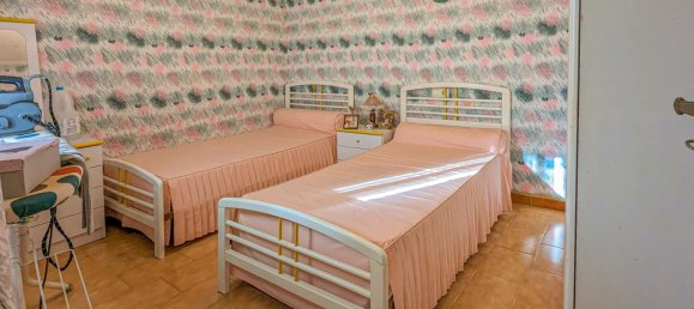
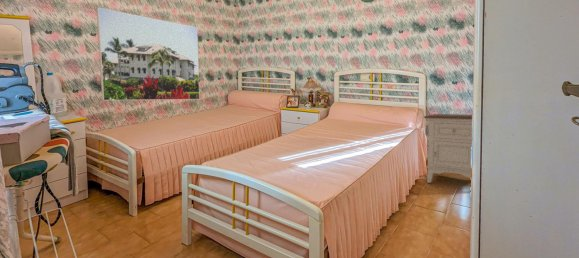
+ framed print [96,6,201,101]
+ nightstand [423,113,473,184]
